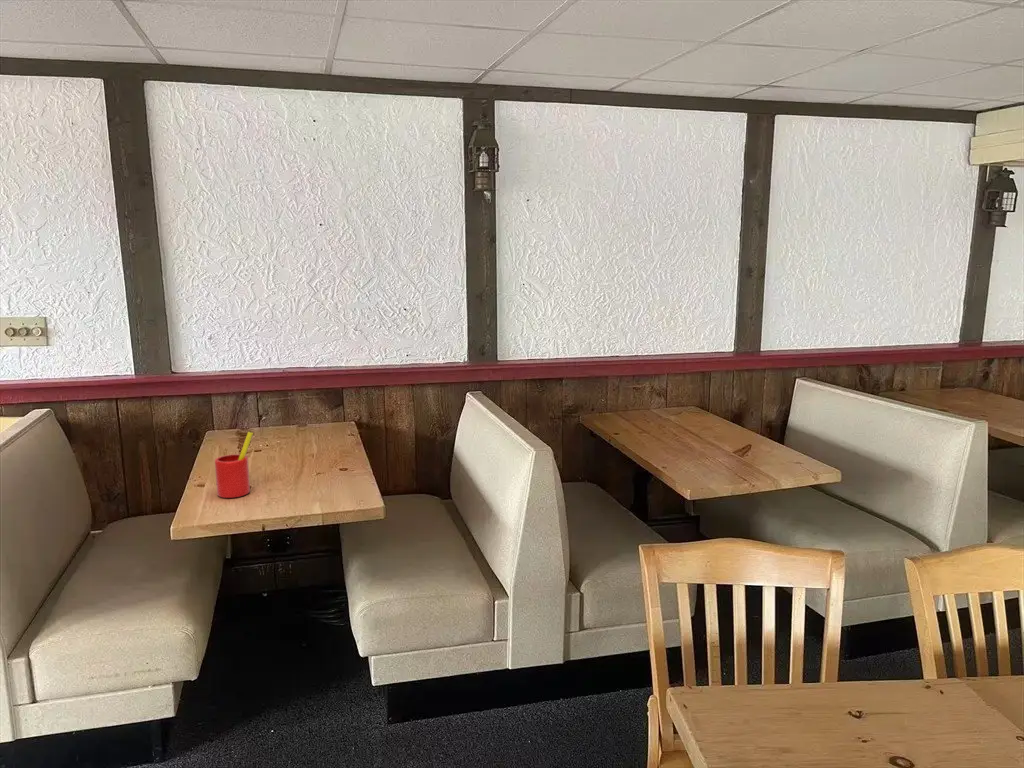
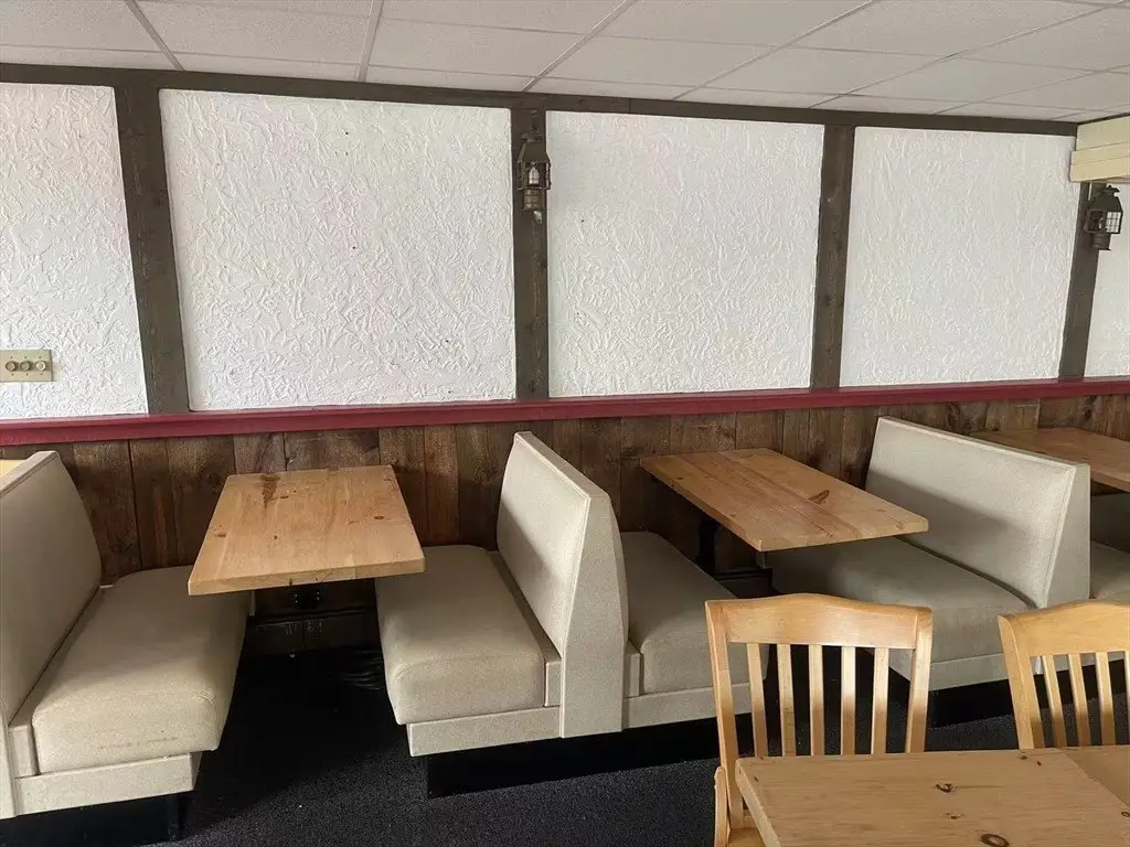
- straw [214,431,254,499]
